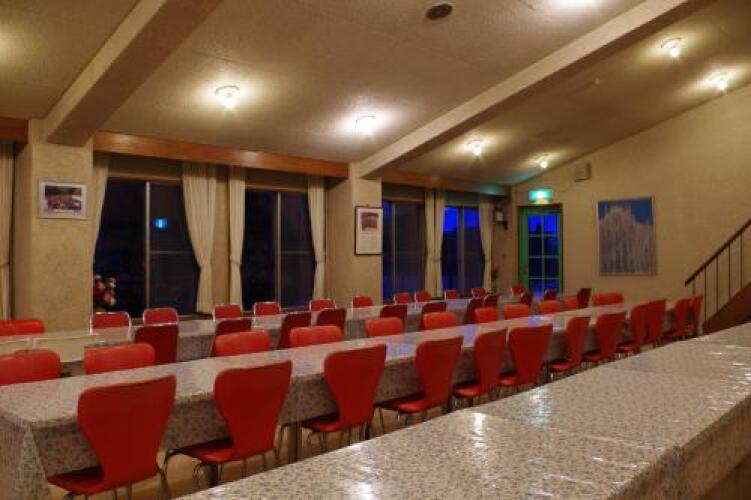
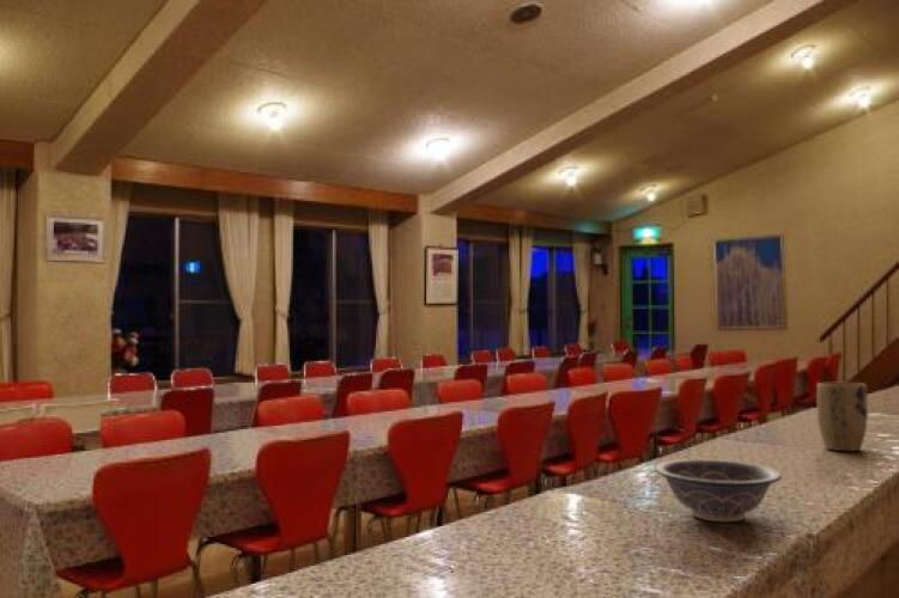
+ decorative bowl [654,458,783,523]
+ plant pot [815,382,869,452]
